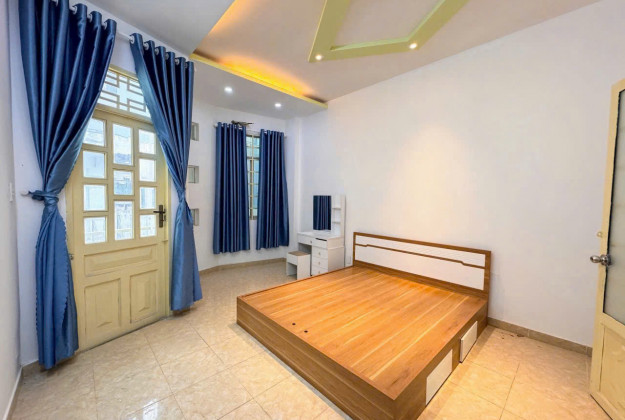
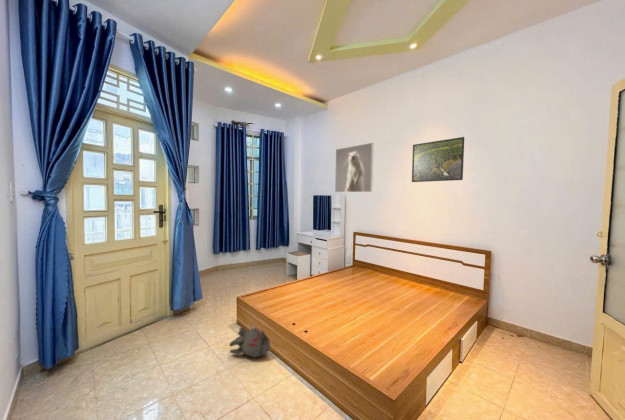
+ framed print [411,136,465,183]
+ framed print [334,142,374,193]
+ plush toy [228,323,271,359]
